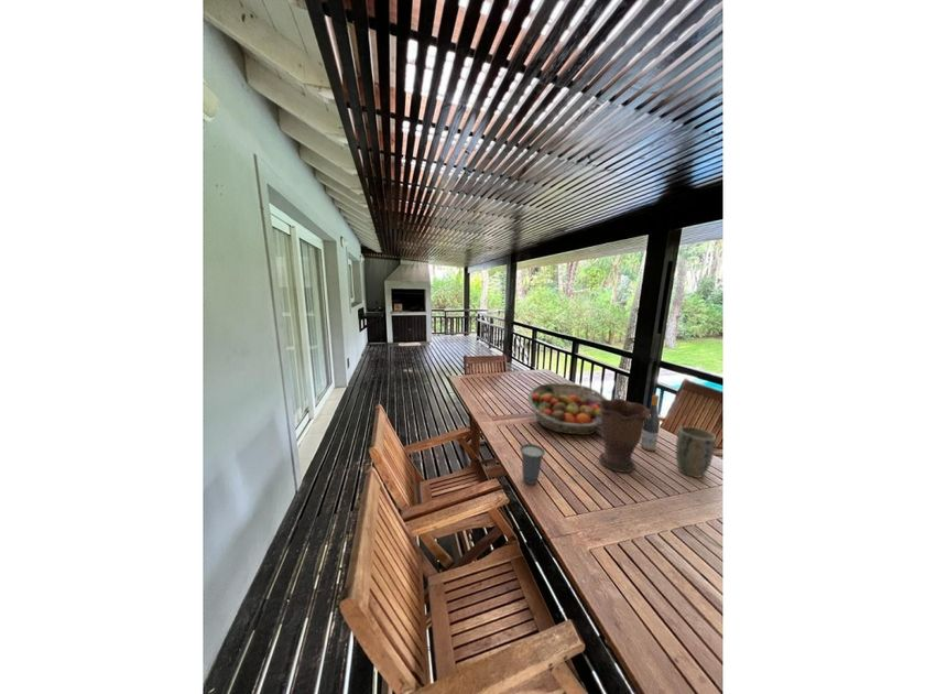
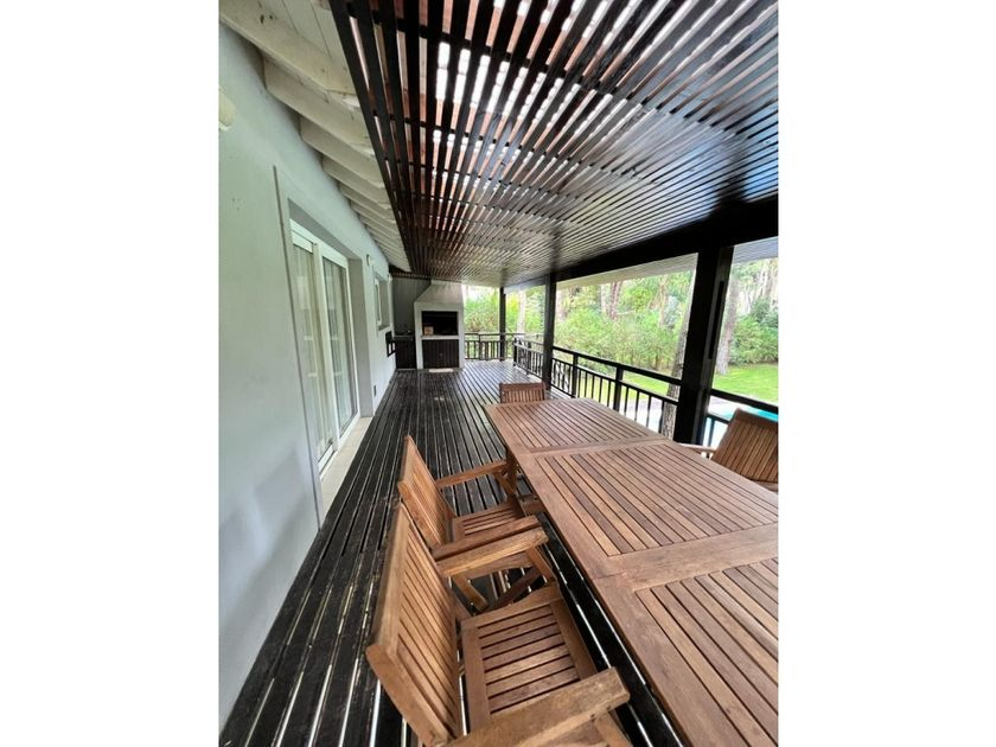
- plant pot [675,425,717,479]
- cup [519,443,546,486]
- wine bottle [640,393,661,452]
- vase [597,398,651,474]
- fruit basket [527,382,607,436]
